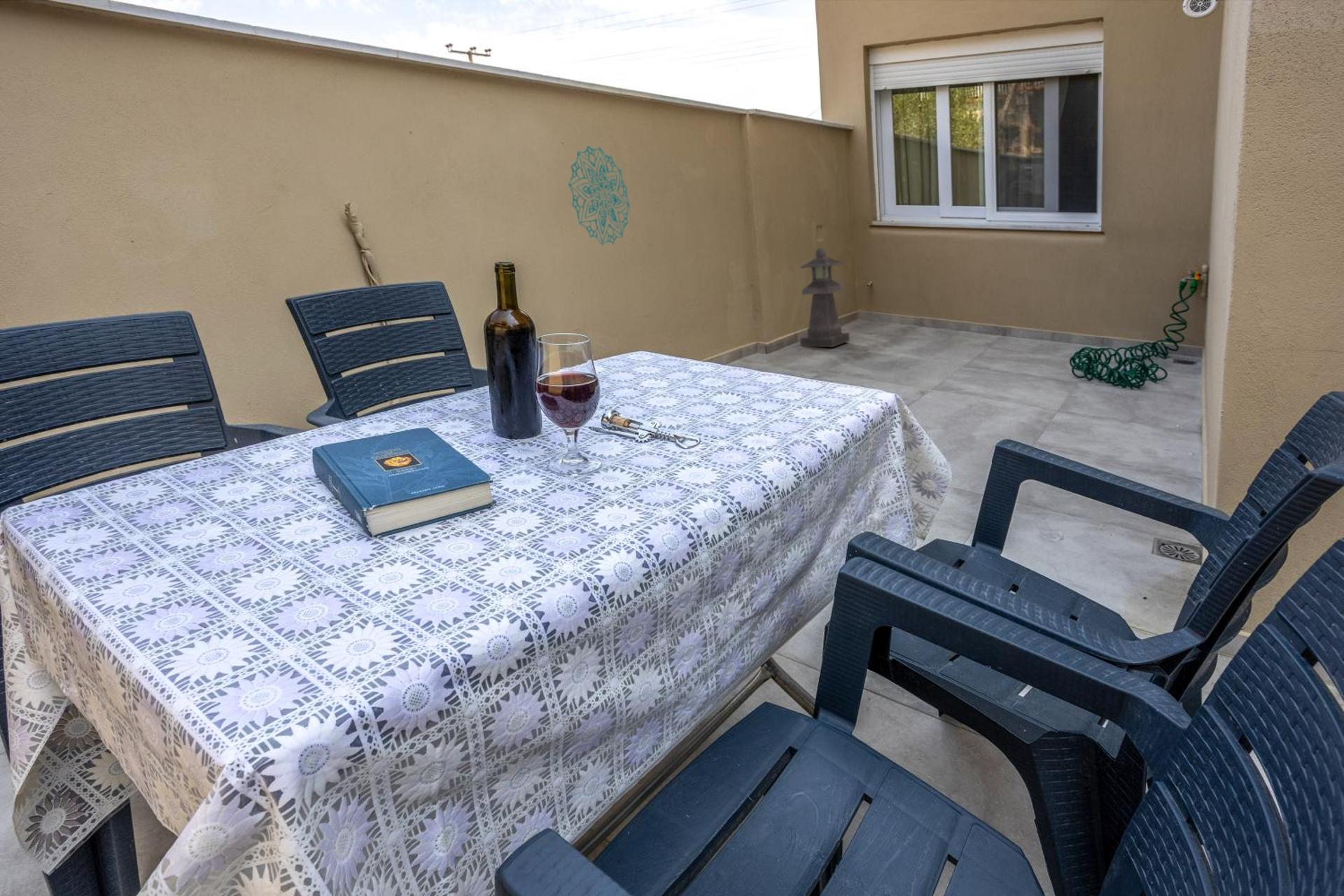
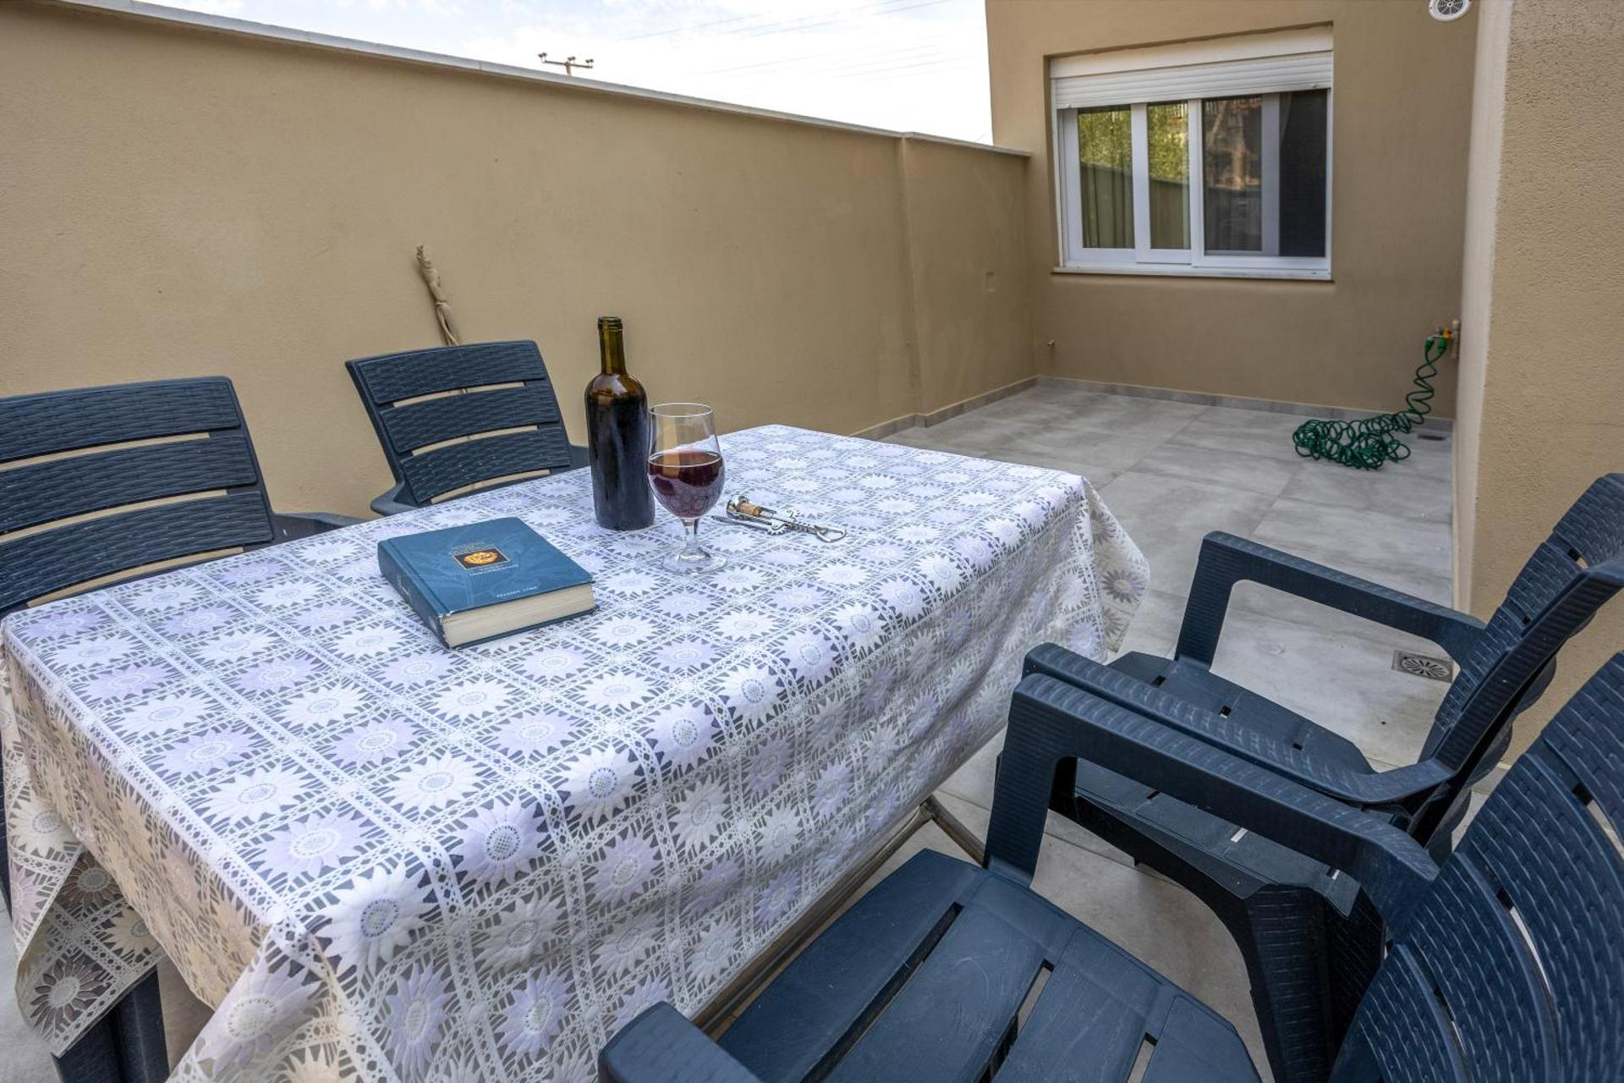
- wall decoration [568,145,631,246]
- lantern [799,247,851,348]
